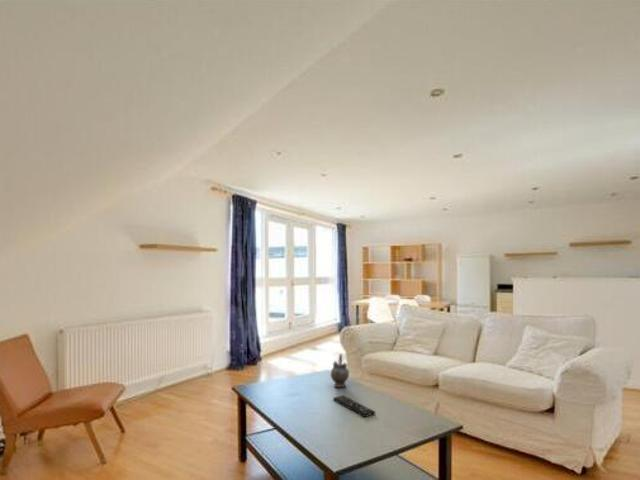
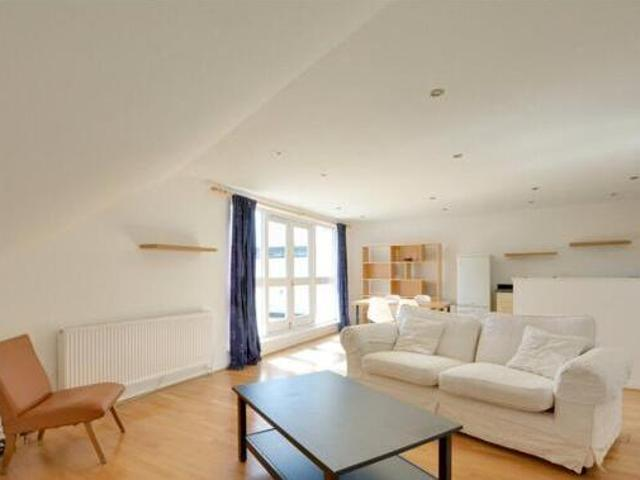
- remote control [332,394,376,418]
- teapot [329,353,350,388]
